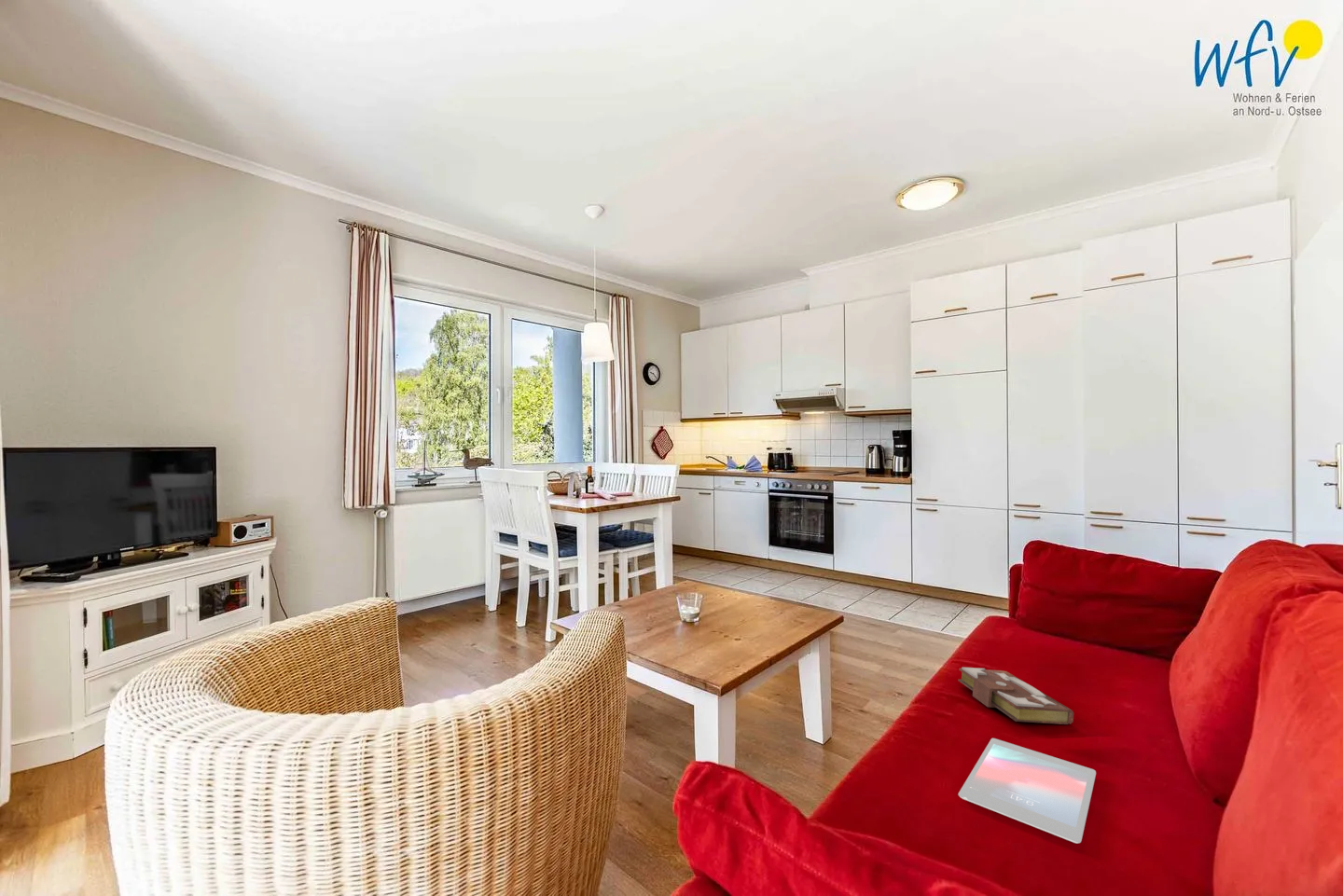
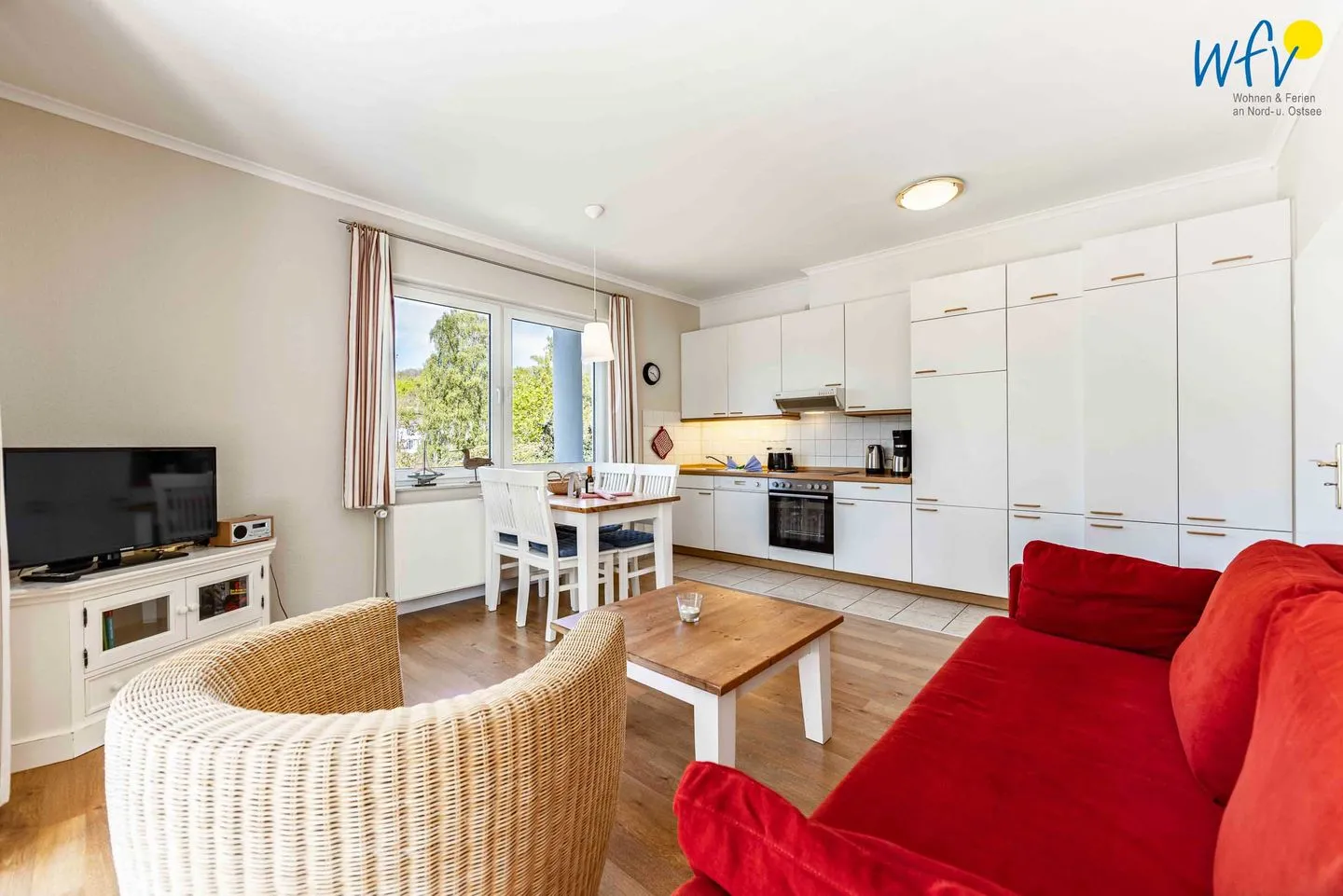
- tablet [958,737,1097,844]
- book [957,667,1074,725]
